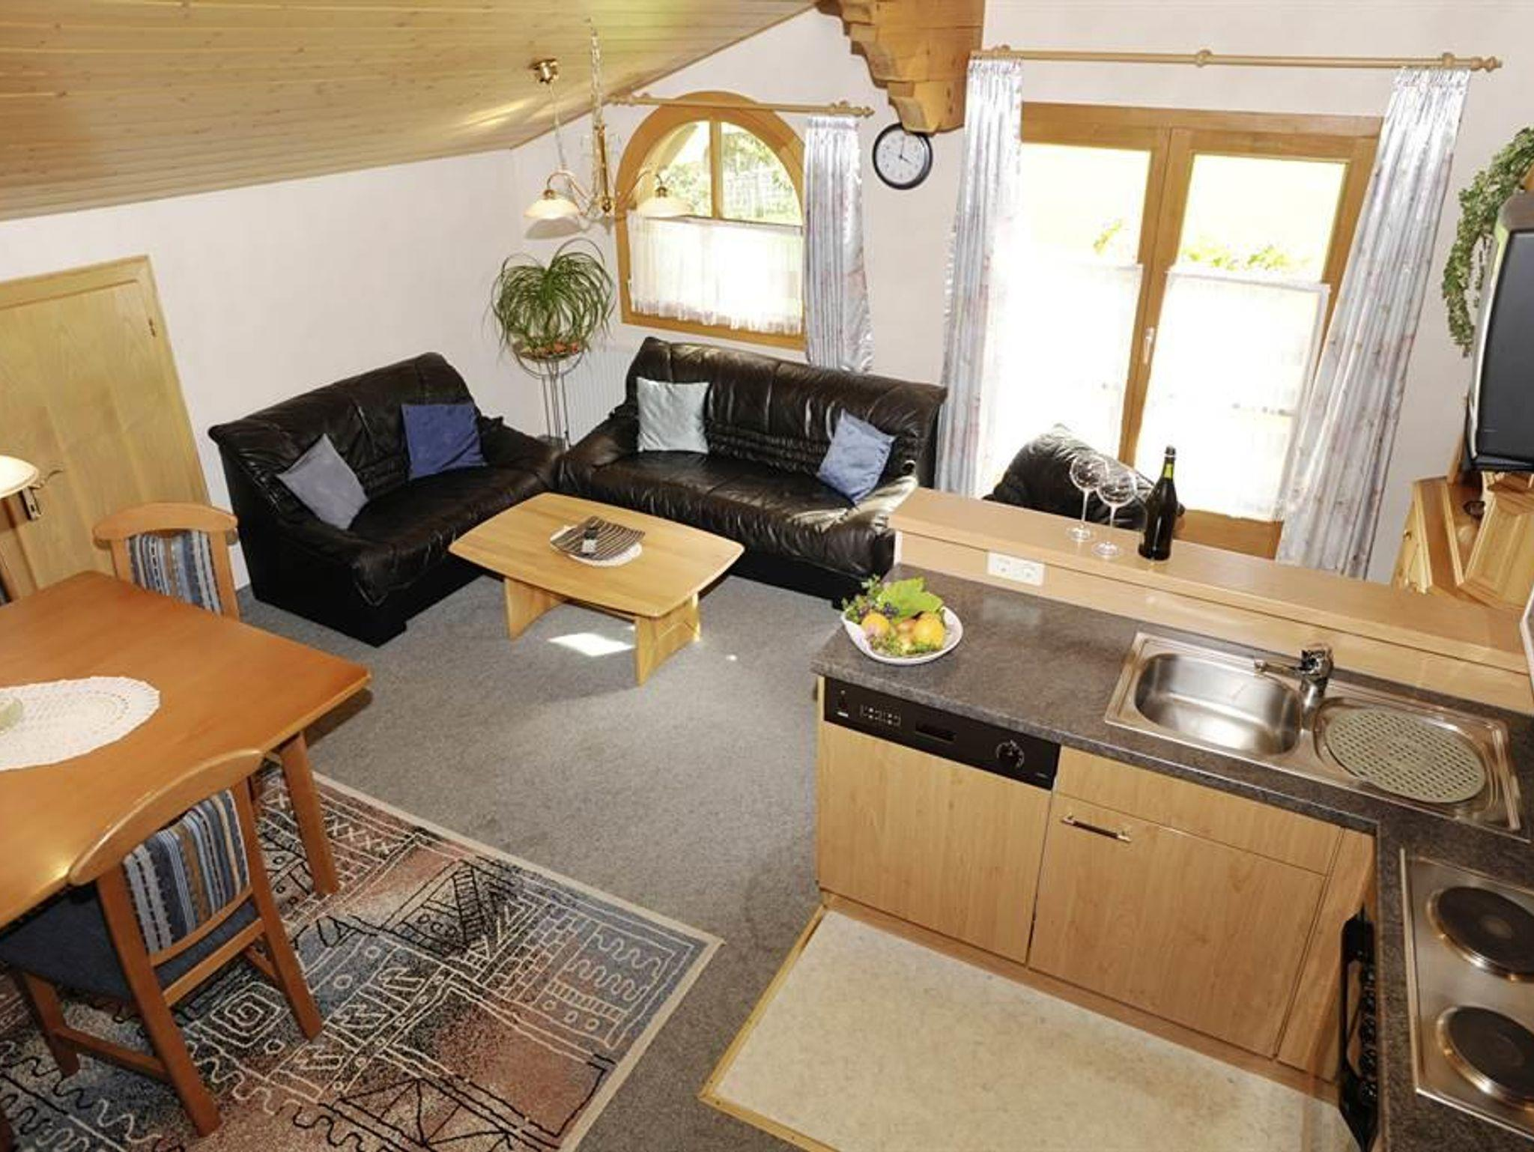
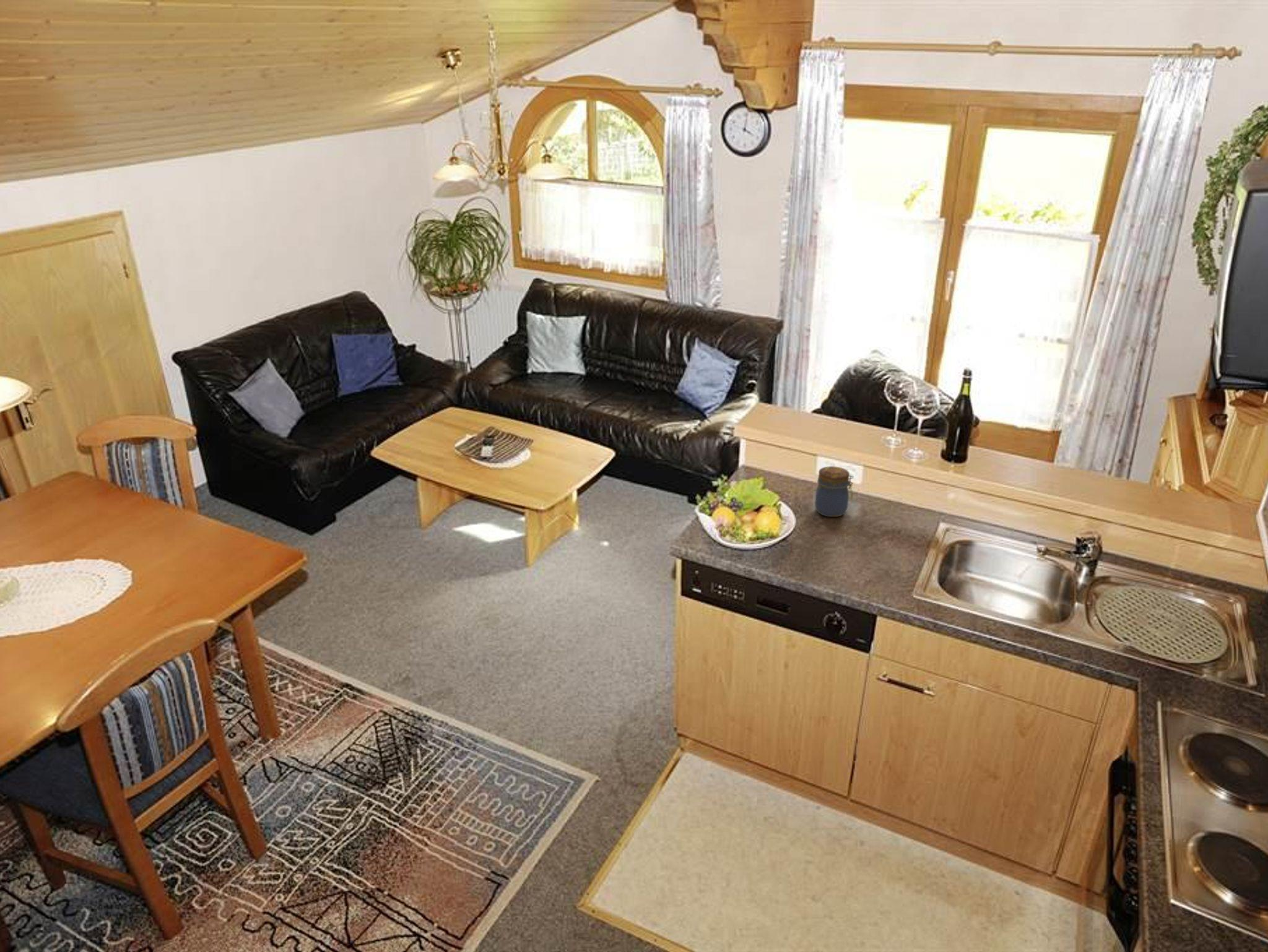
+ jar [814,465,854,517]
